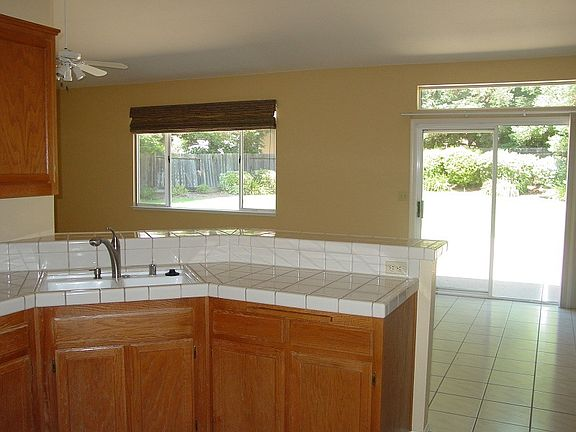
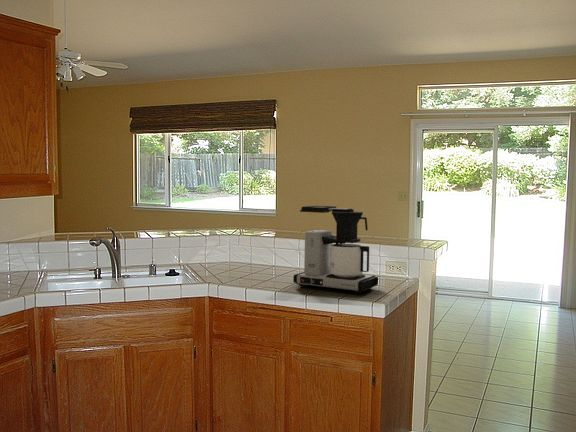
+ coffee maker [292,205,379,294]
